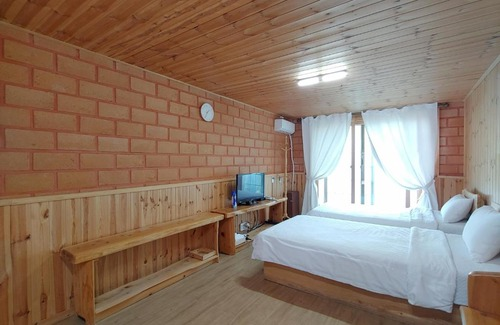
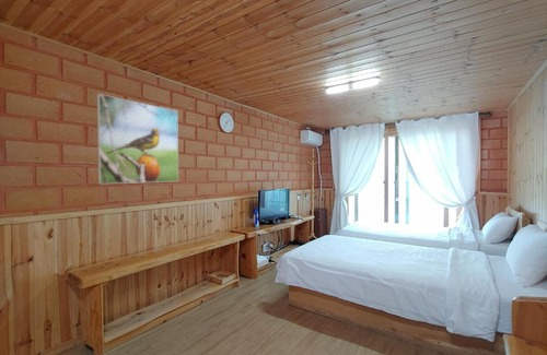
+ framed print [96,93,179,185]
